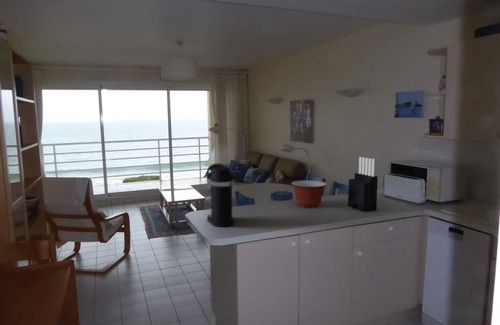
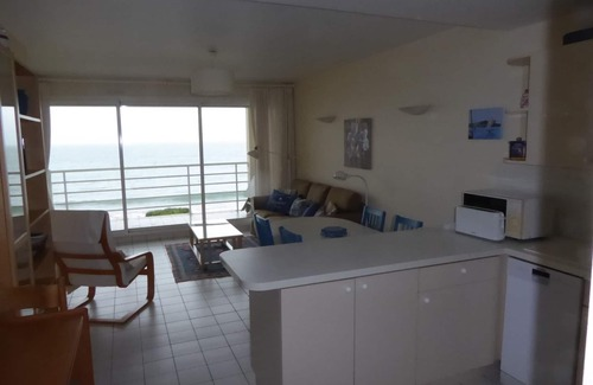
- knife block [347,156,379,212]
- coffee maker [206,162,235,228]
- mixing bowl [290,180,328,208]
